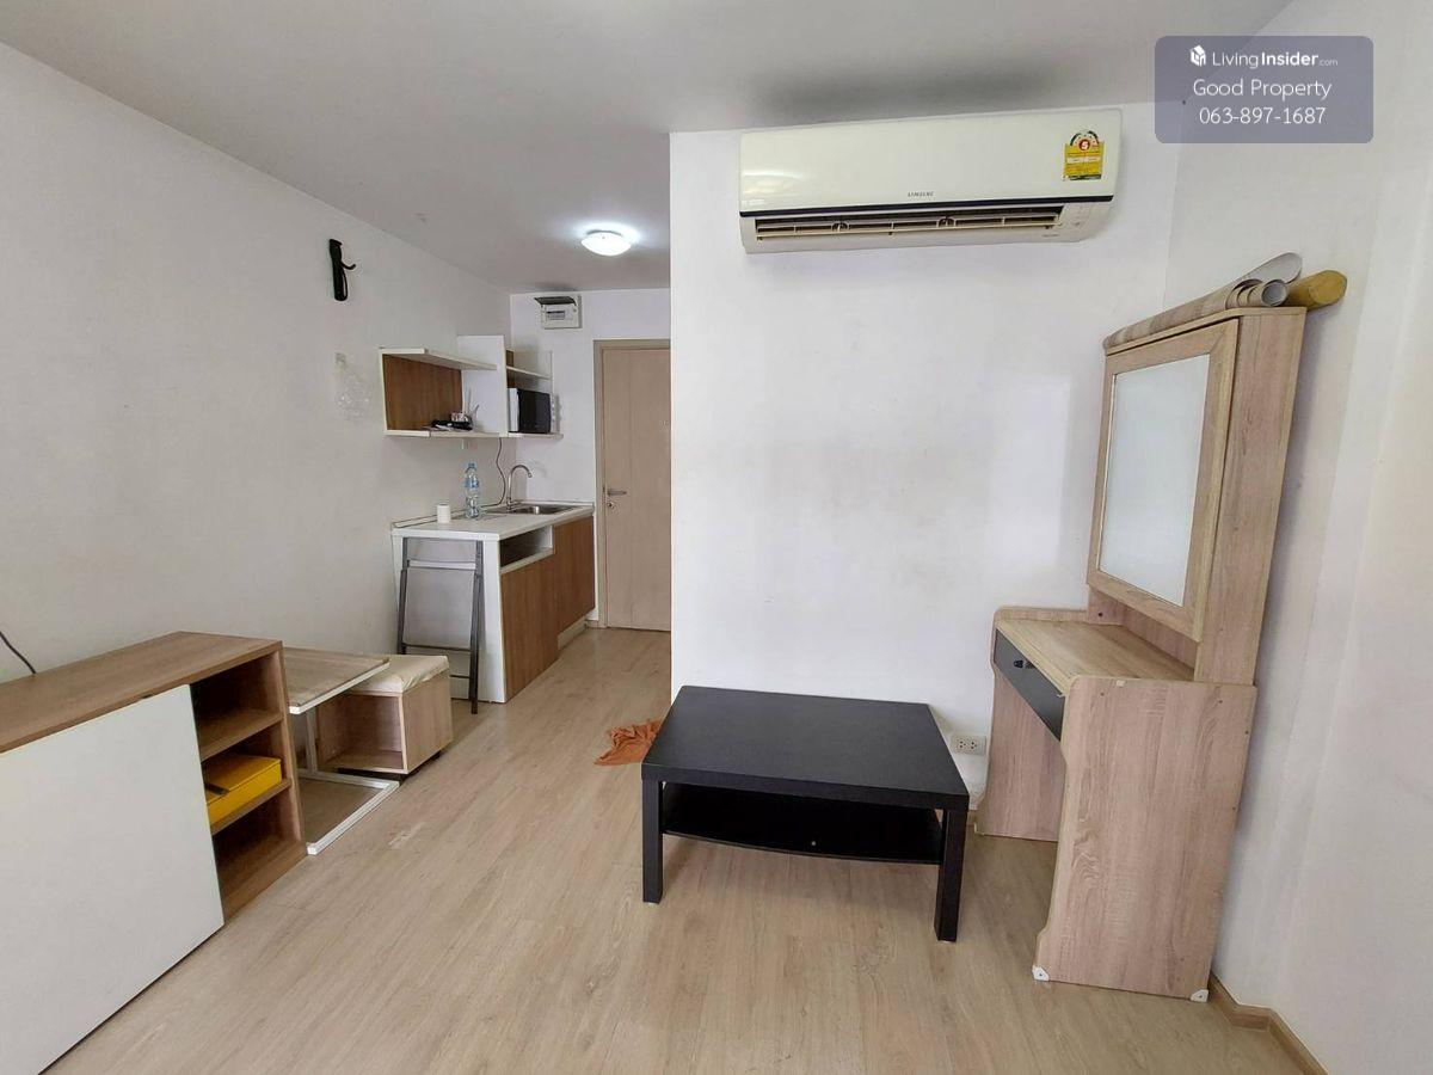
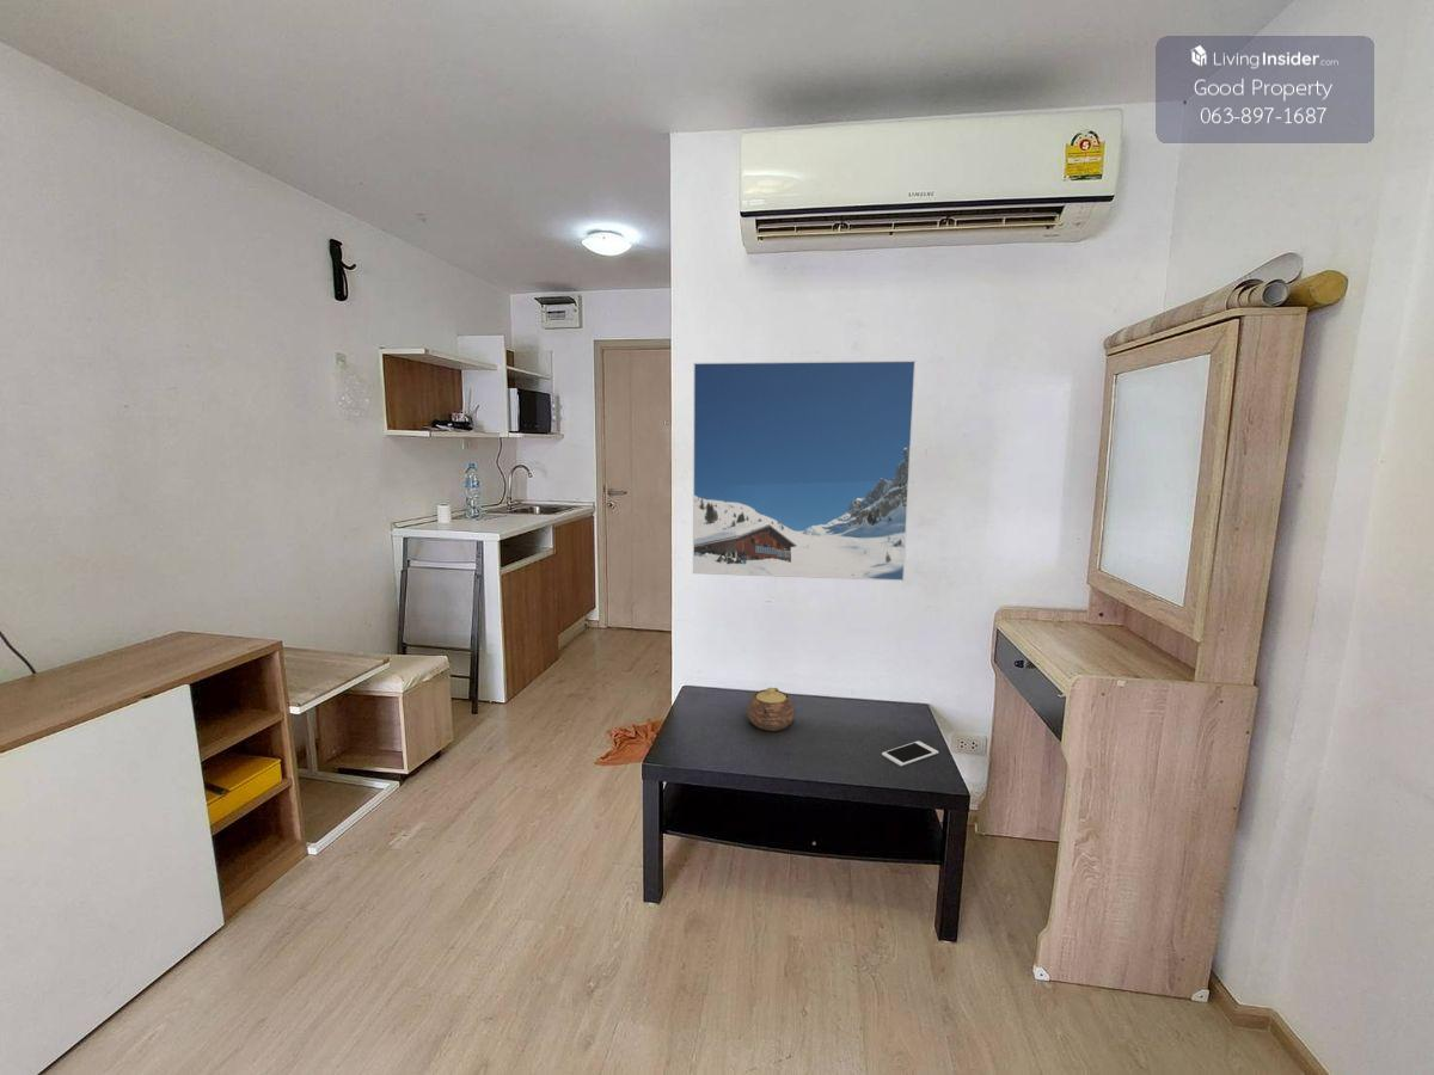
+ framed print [692,360,917,582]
+ teapot [747,687,796,732]
+ cell phone [881,739,939,767]
